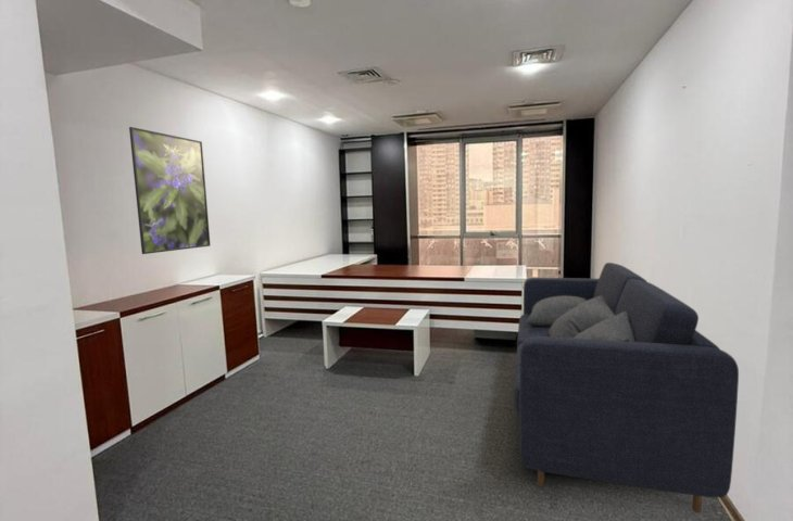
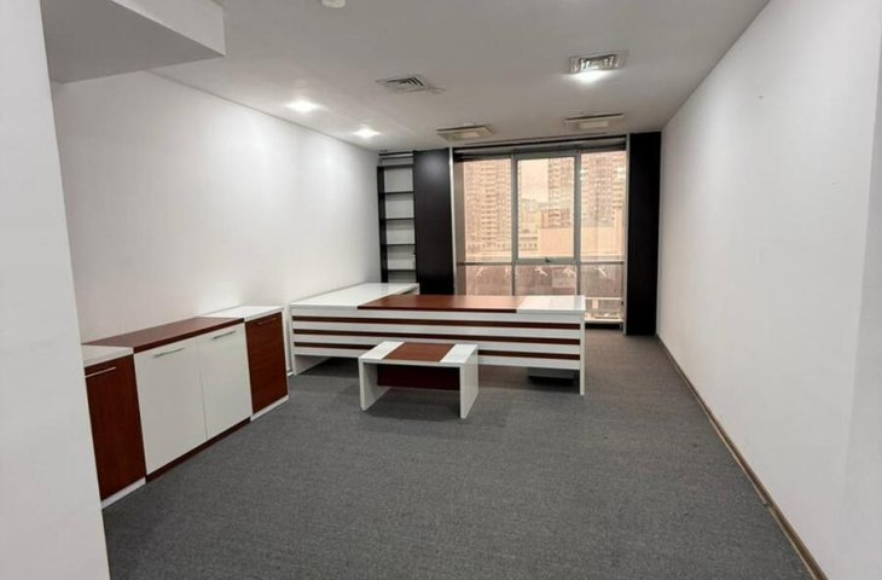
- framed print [128,126,212,255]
- sofa [513,262,740,514]
